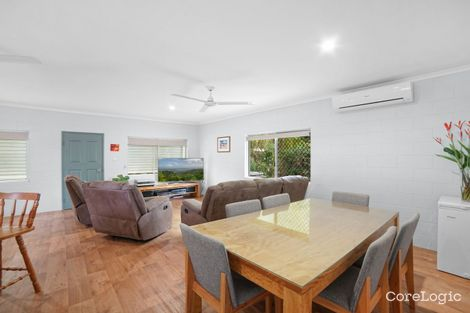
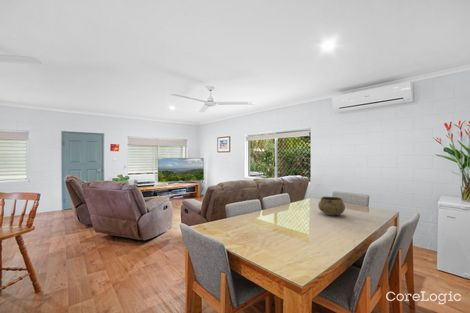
+ decorative bowl [317,196,346,216]
